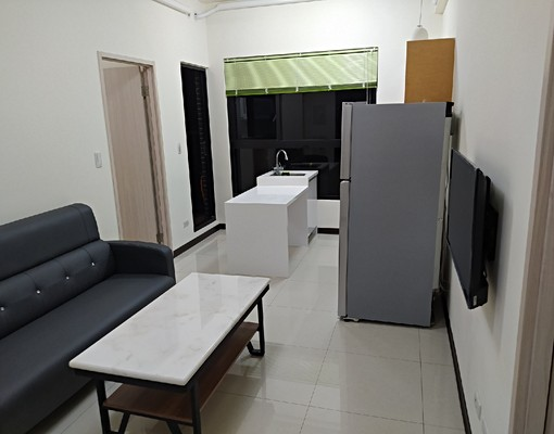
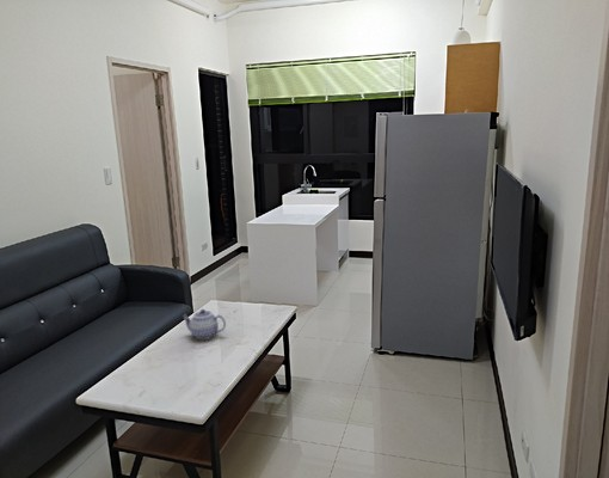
+ teapot [180,308,227,341]
